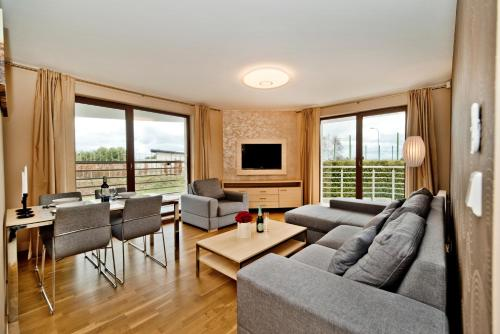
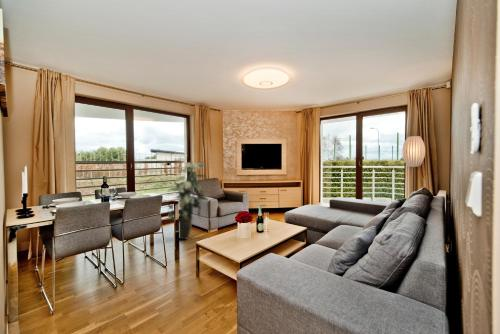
+ indoor plant [166,157,210,240]
